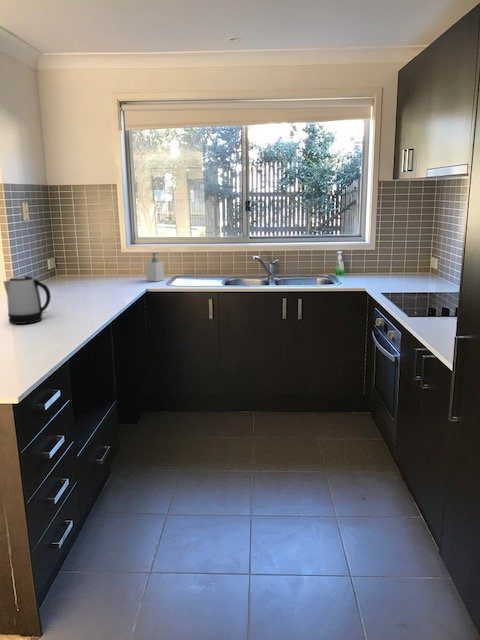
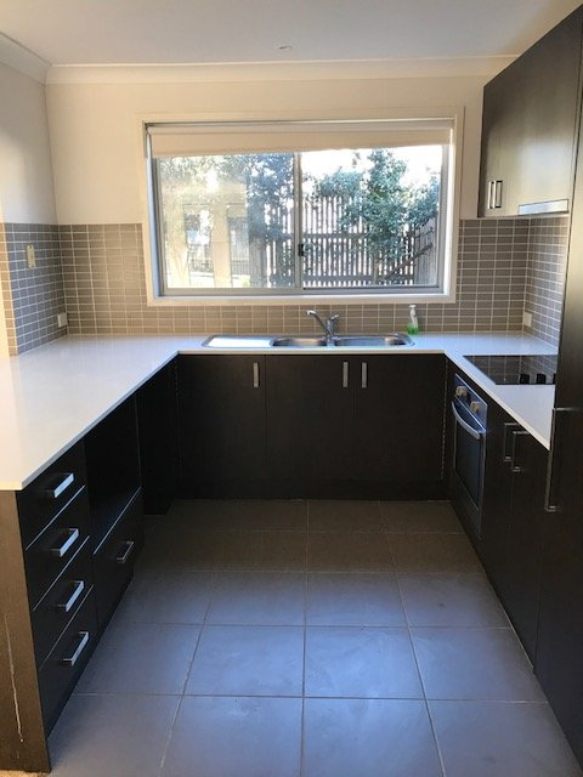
- soap bottle [145,251,165,282]
- kettle [2,275,52,325]
